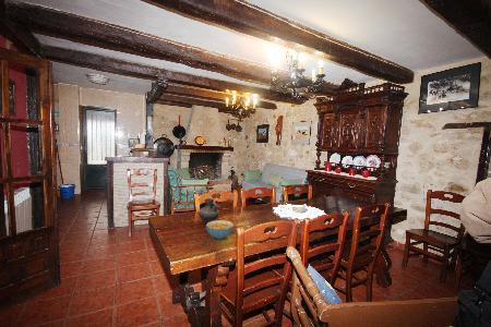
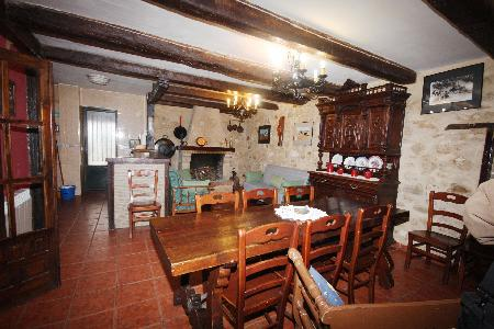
- cereal bowl [205,219,235,241]
- ceramic pitcher [197,197,220,225]
